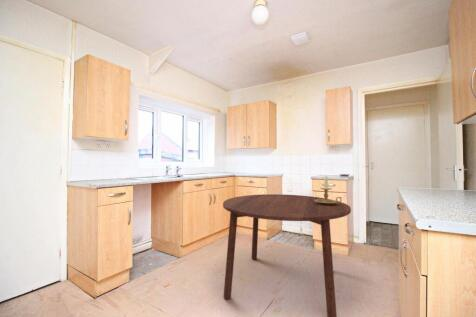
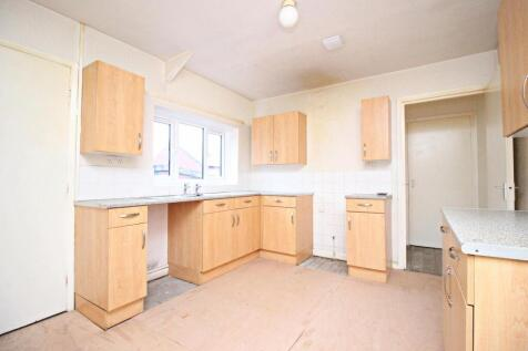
- dining table [222,193,352,317]
- candle holder [314,176,343,205]
